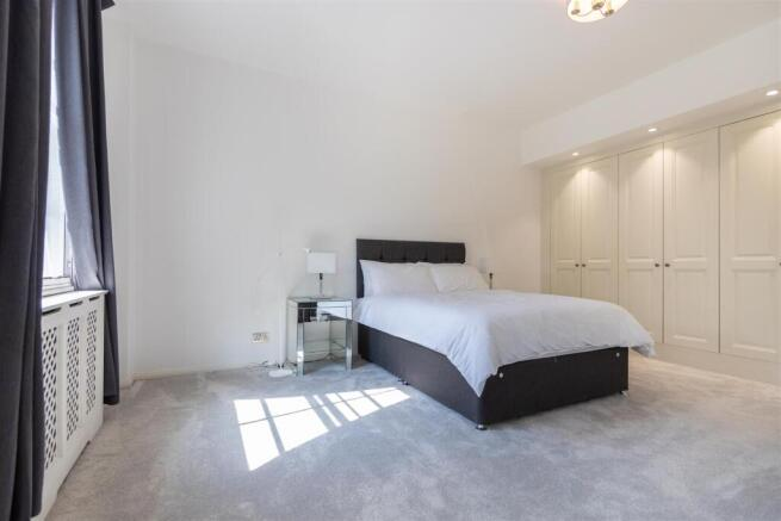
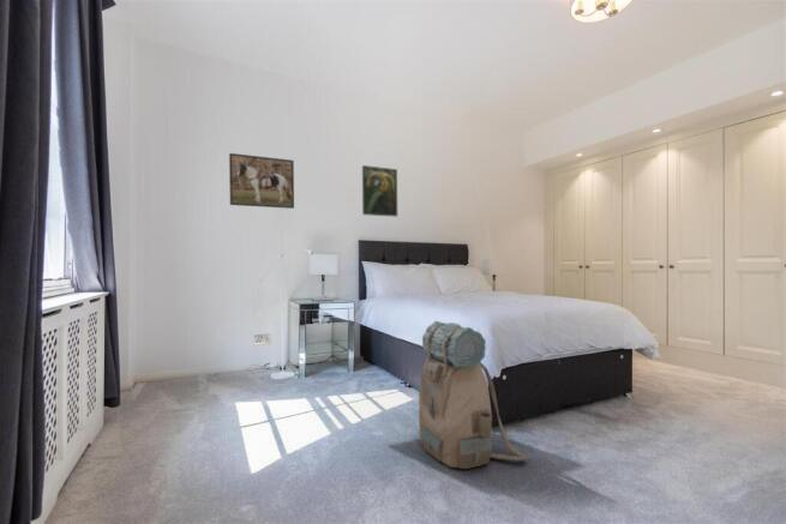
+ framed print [228,152,295,210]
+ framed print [361,164,398,218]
+ backpack [418,320,529,470]
